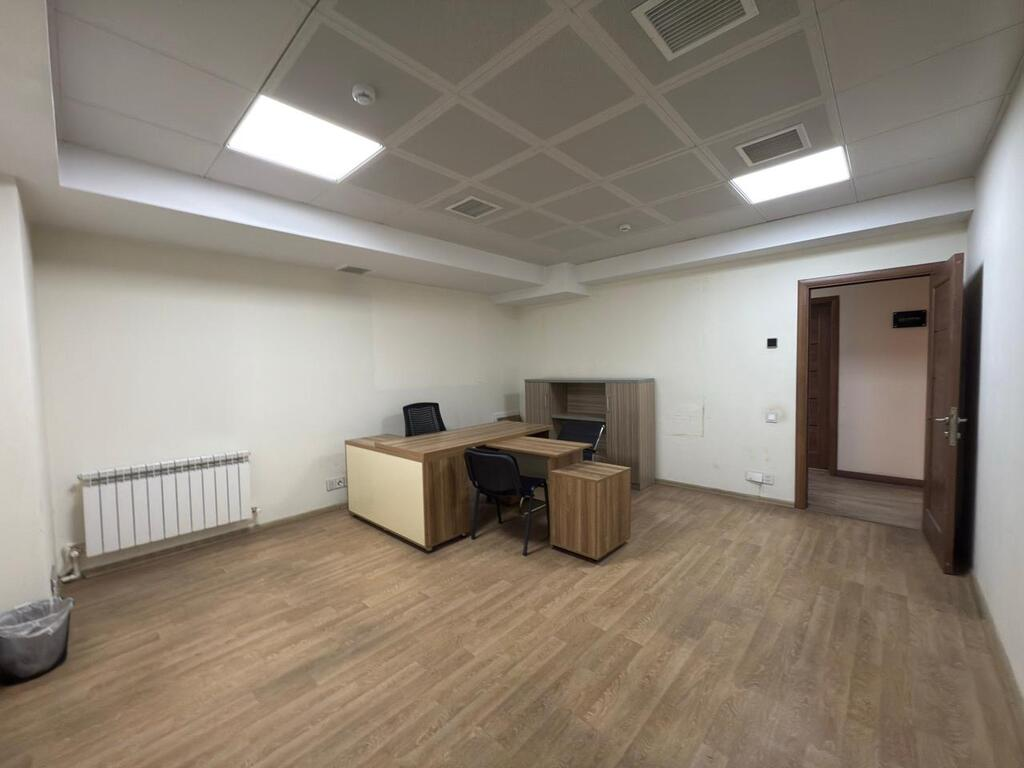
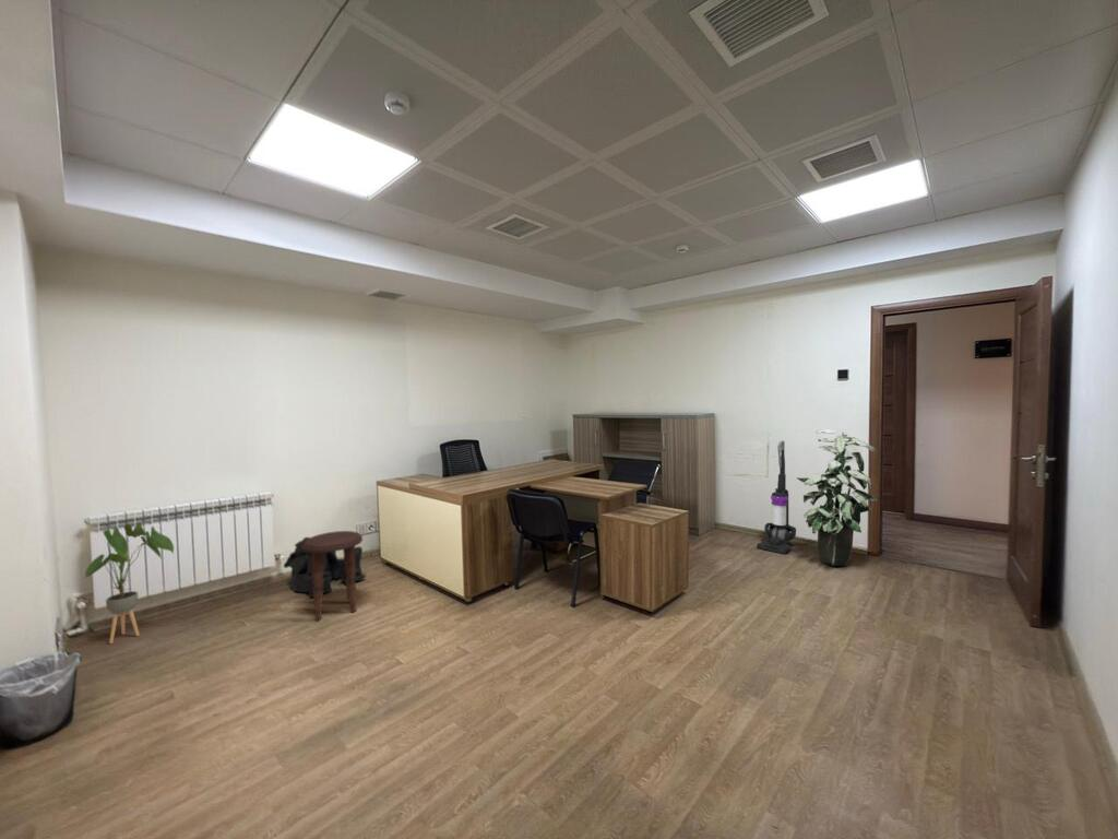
+ side table [302,530,364,623]
+ indoor plant [796,428,879,567]
+ vacuum cleaner [757,440,797,555]
+ house plant [83,521,175,645]
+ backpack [283,536,367,599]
